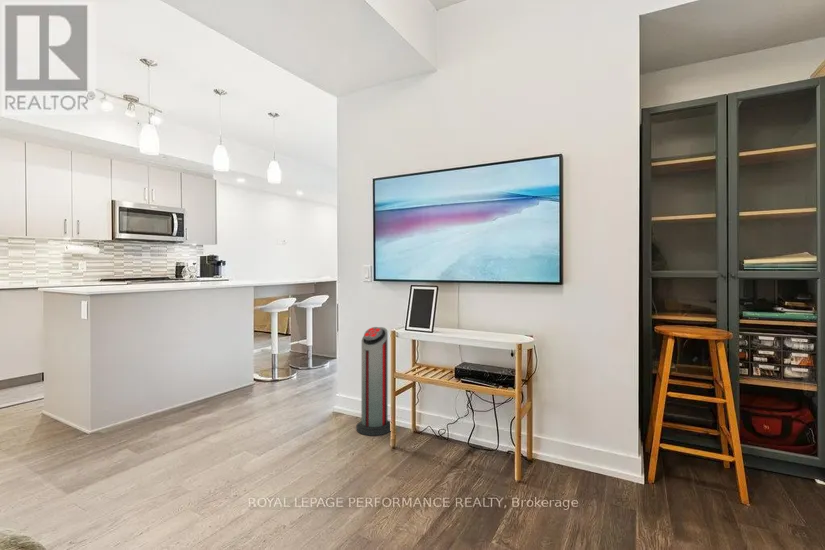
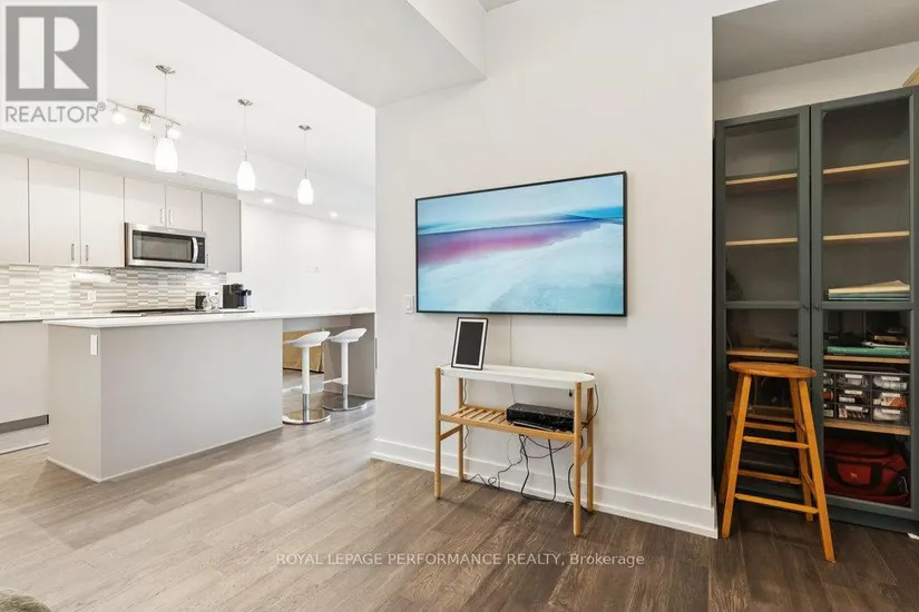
- air purifier [355,326,391,437]
